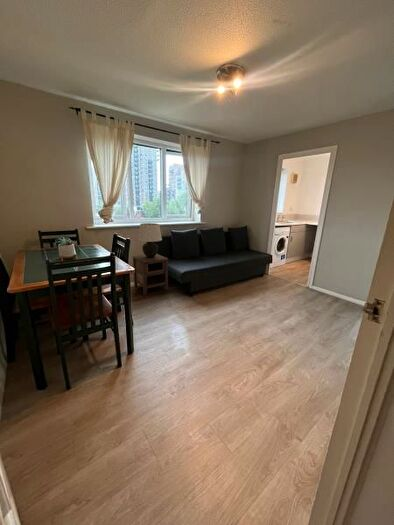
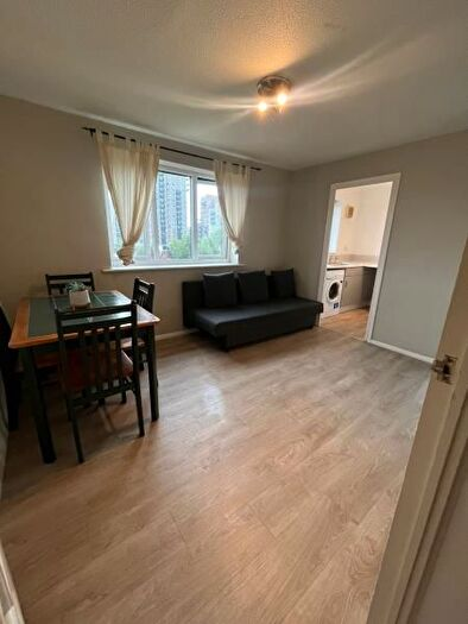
- nightstand [131,253,170,296]
- table lamp [137,222,163,258]
